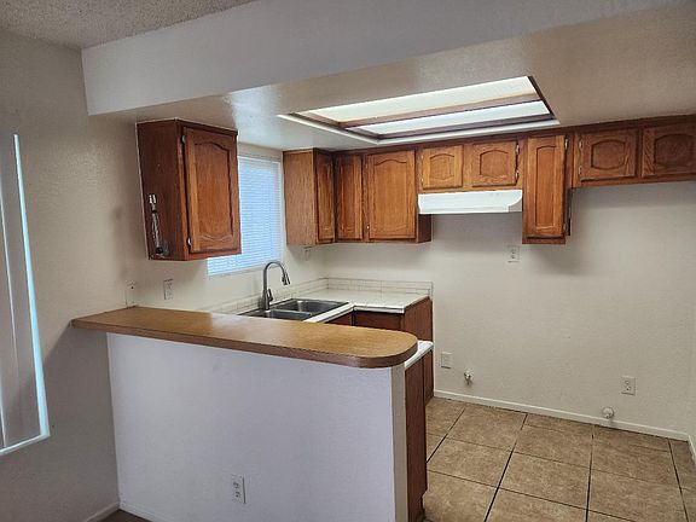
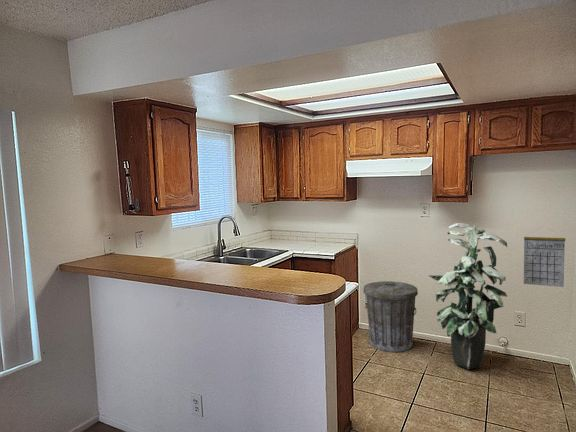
+ indoor plant [428,222,508,370]
+ trash can [362,280,419,353]
+ calendar [523,226,566,288]
